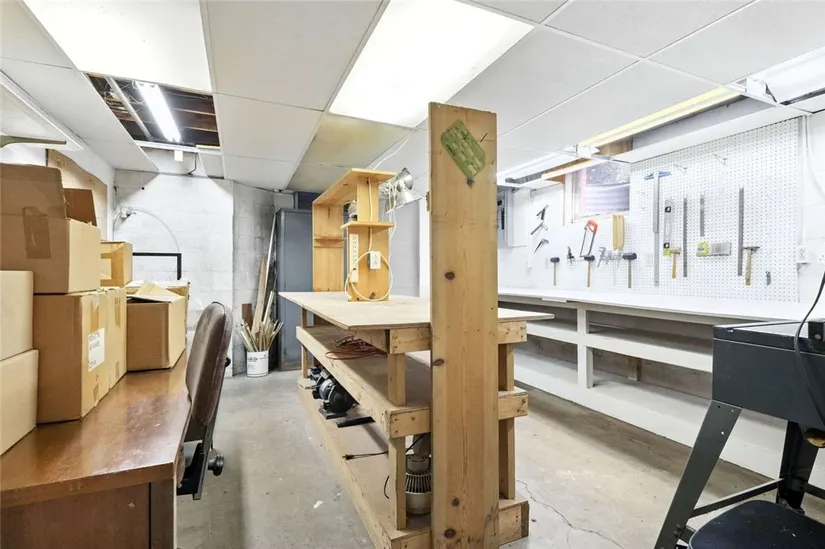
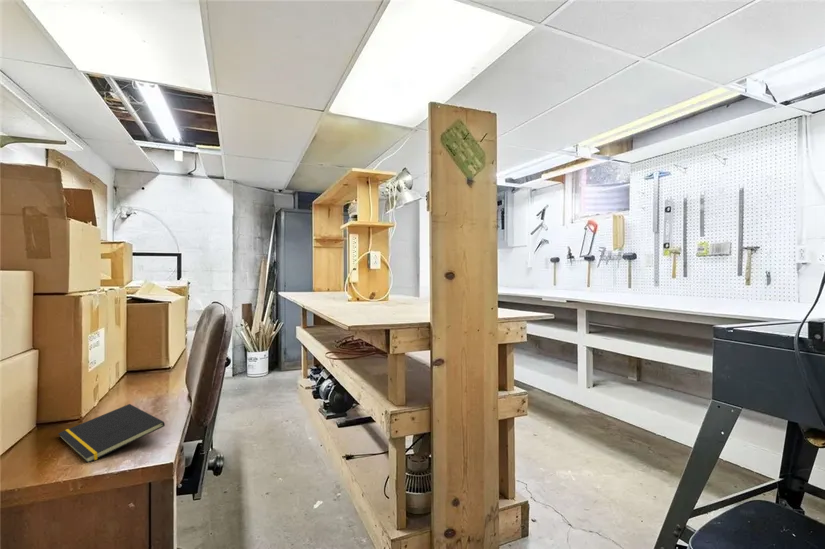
+ notepad [57,403,166,464]
